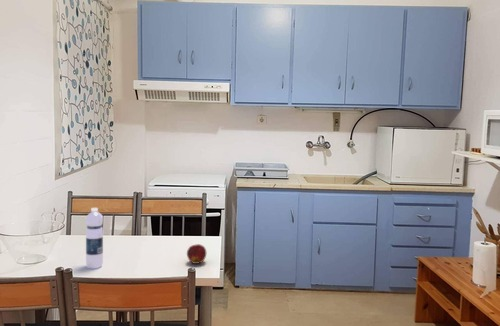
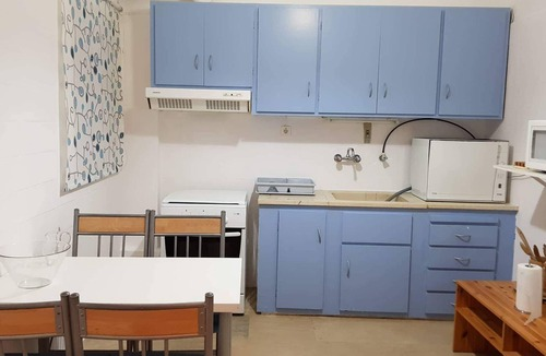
- water bottle [85,207,104,269]
- apple [186,243,207,265]
